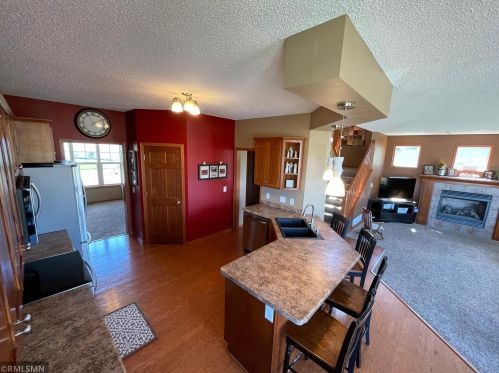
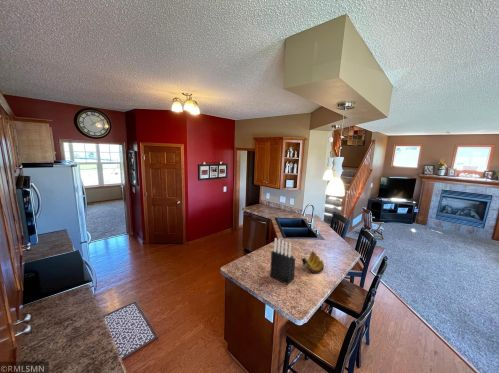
+ knife block [269,237,296,286]
+ banana bunch [301,250,325,275]
